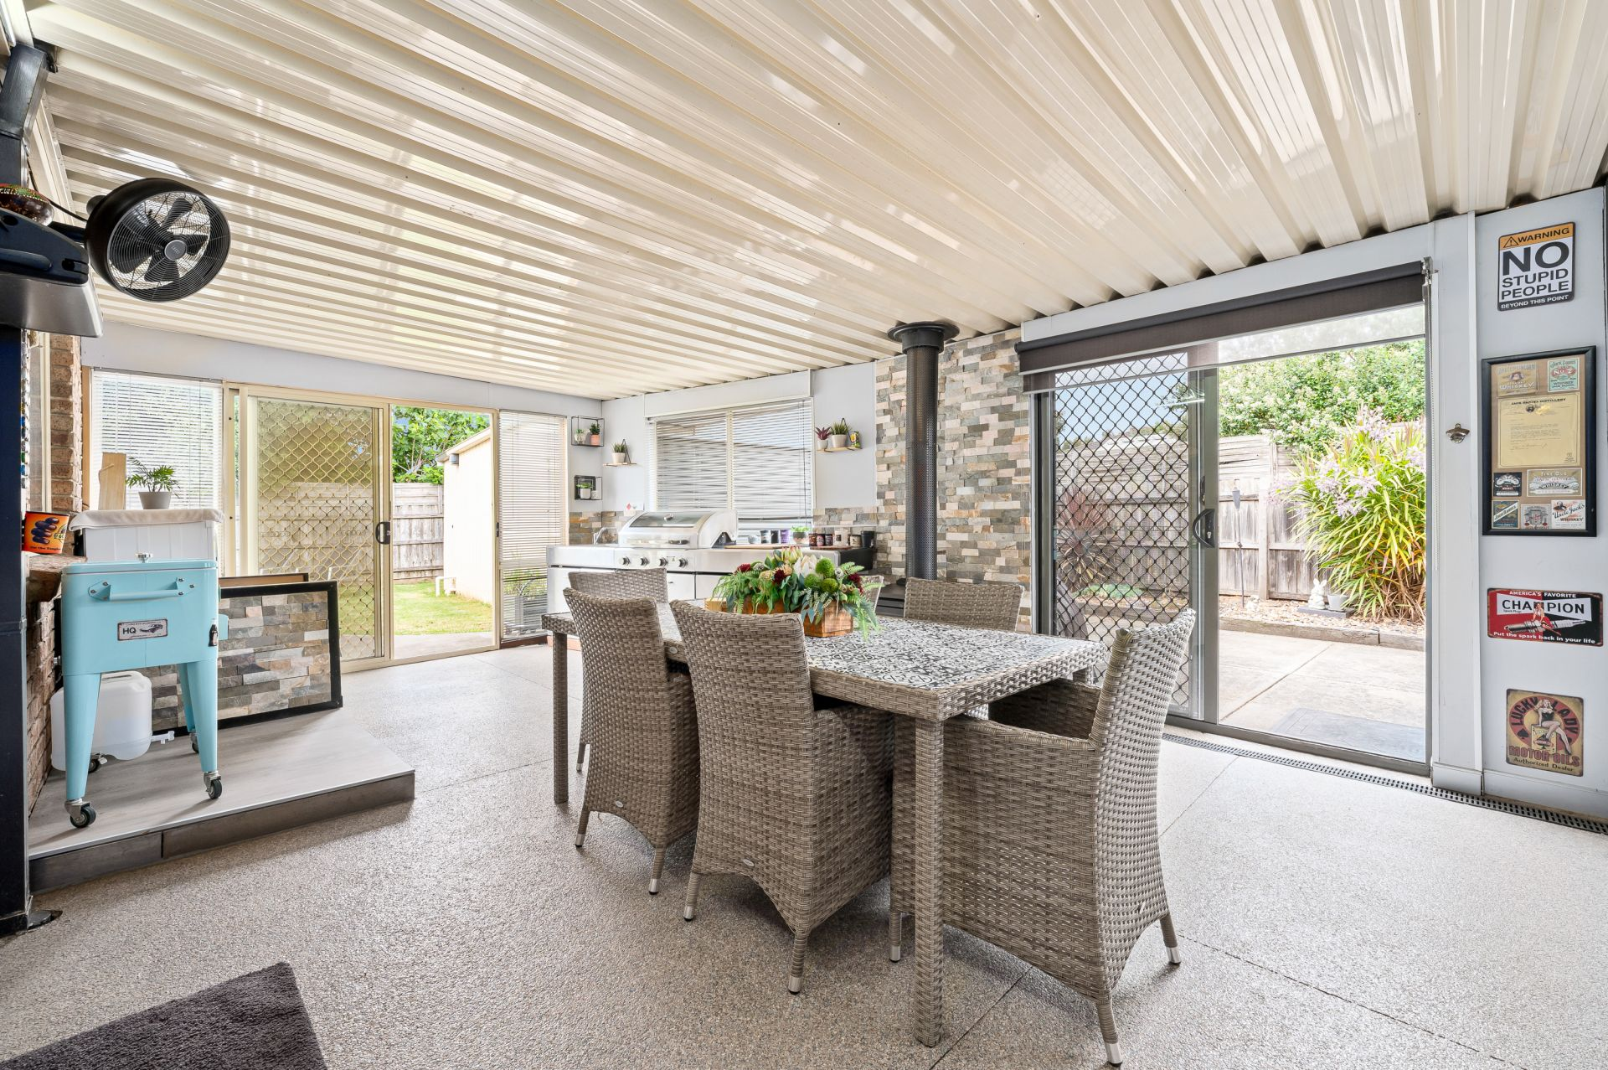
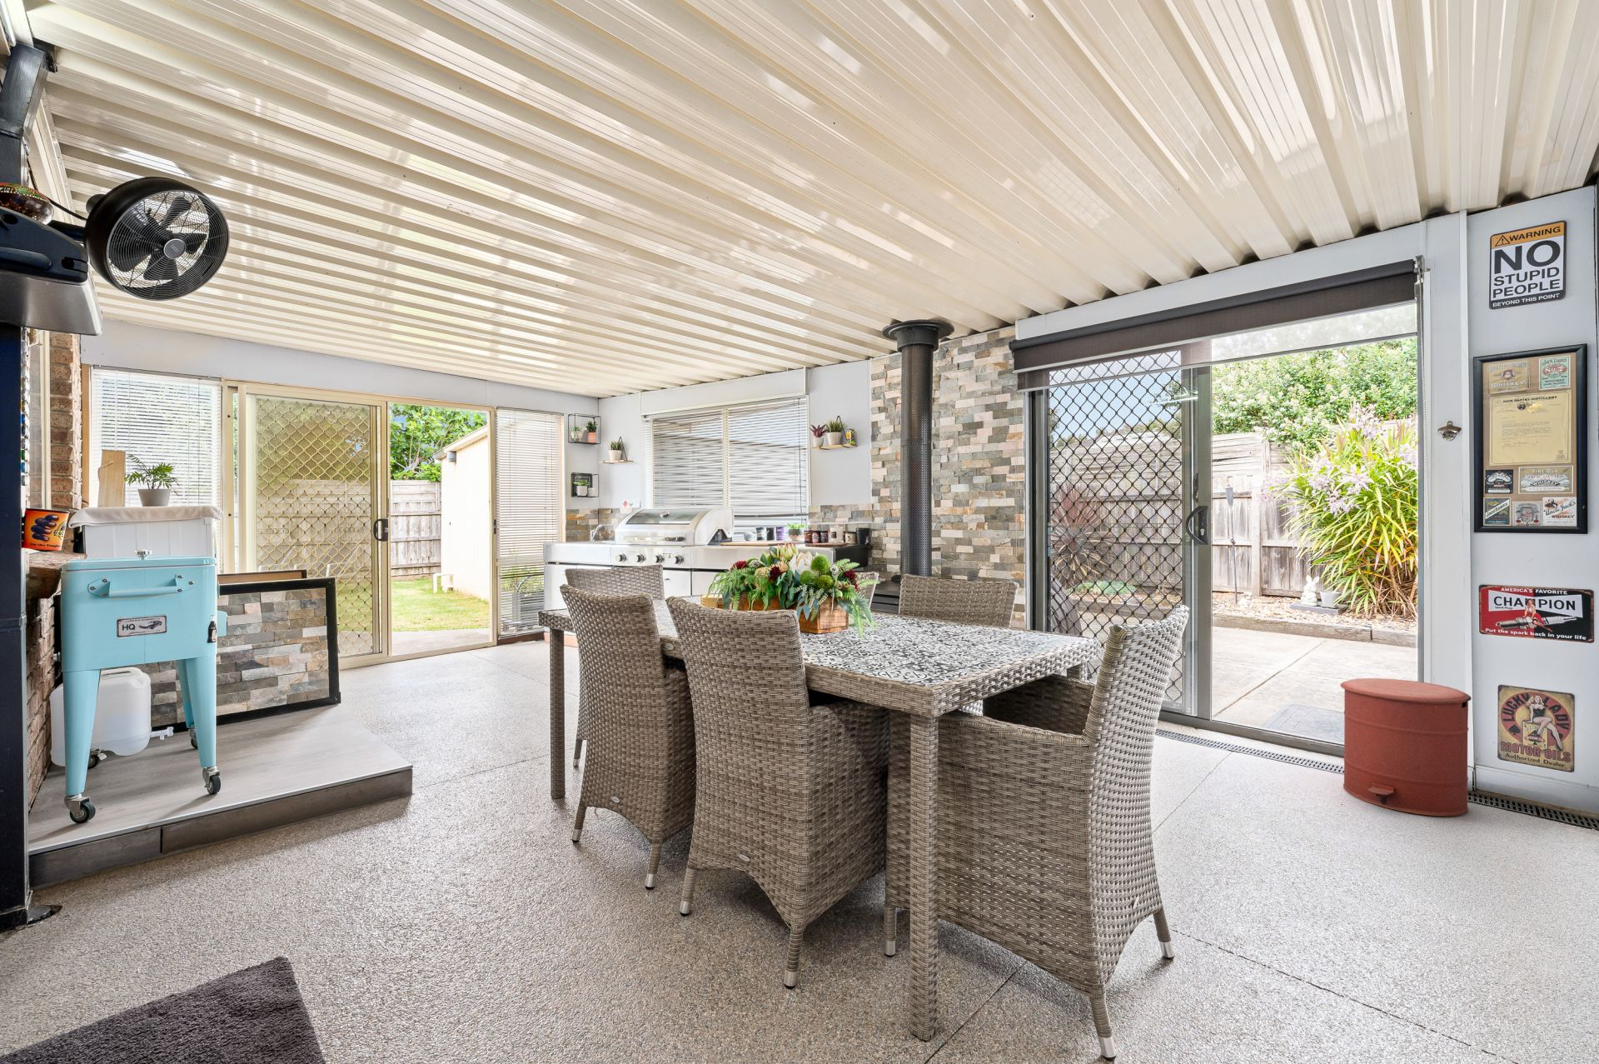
+ trash can [1340,677,1472,817]
